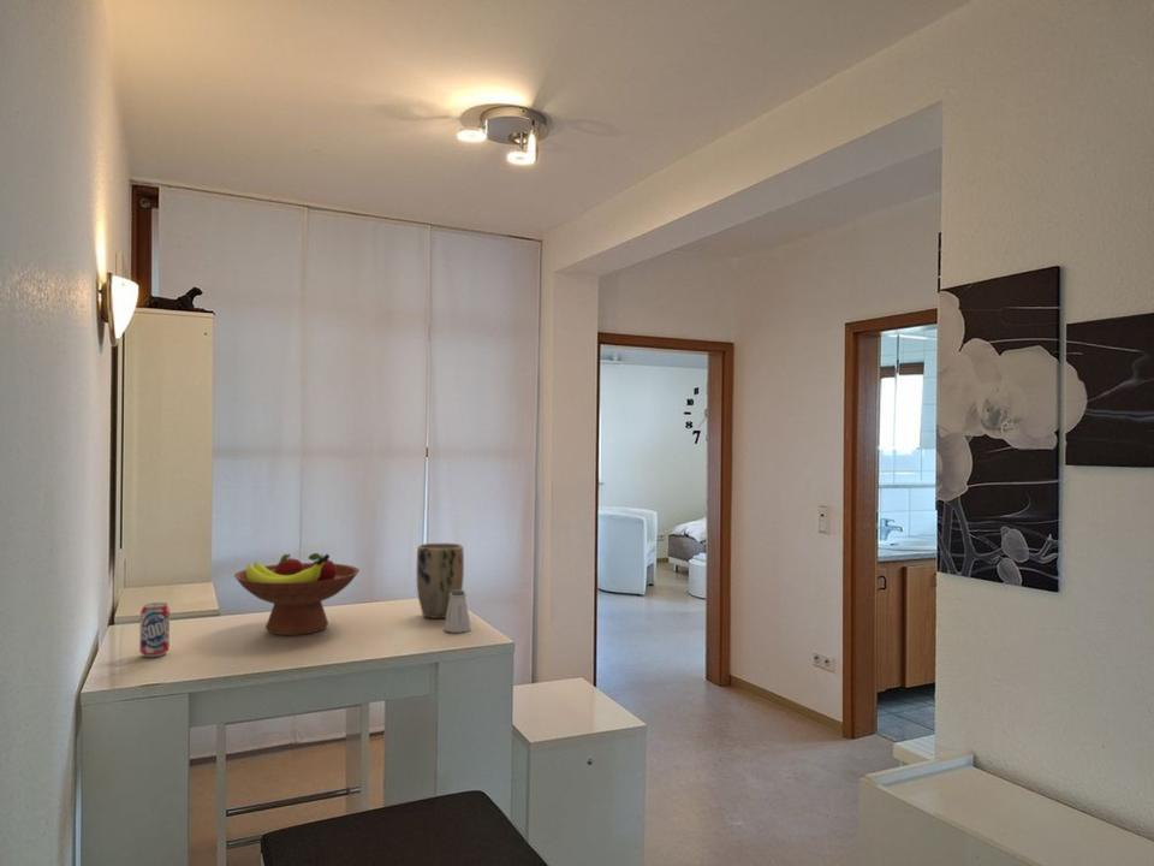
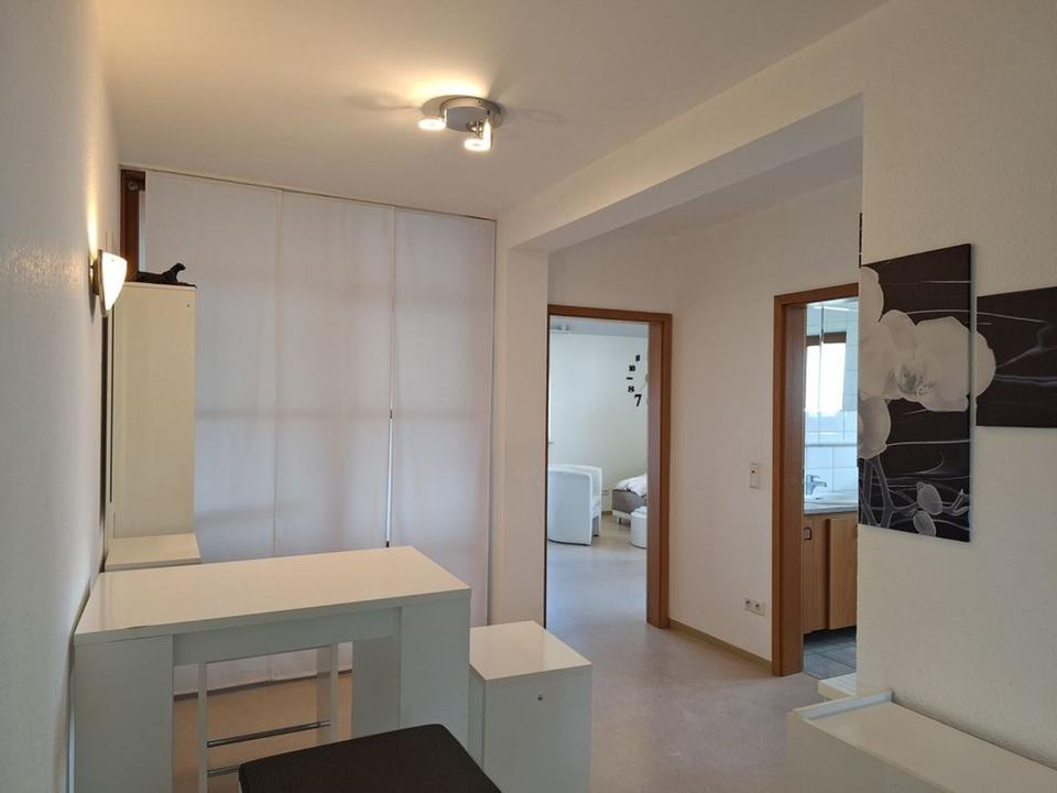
- fruit bowl [233,552,361,636]
- plant pot [416,541,465,619]
- beverage can [138,601,171,658]
- saltshaker [442,589,472,634]
